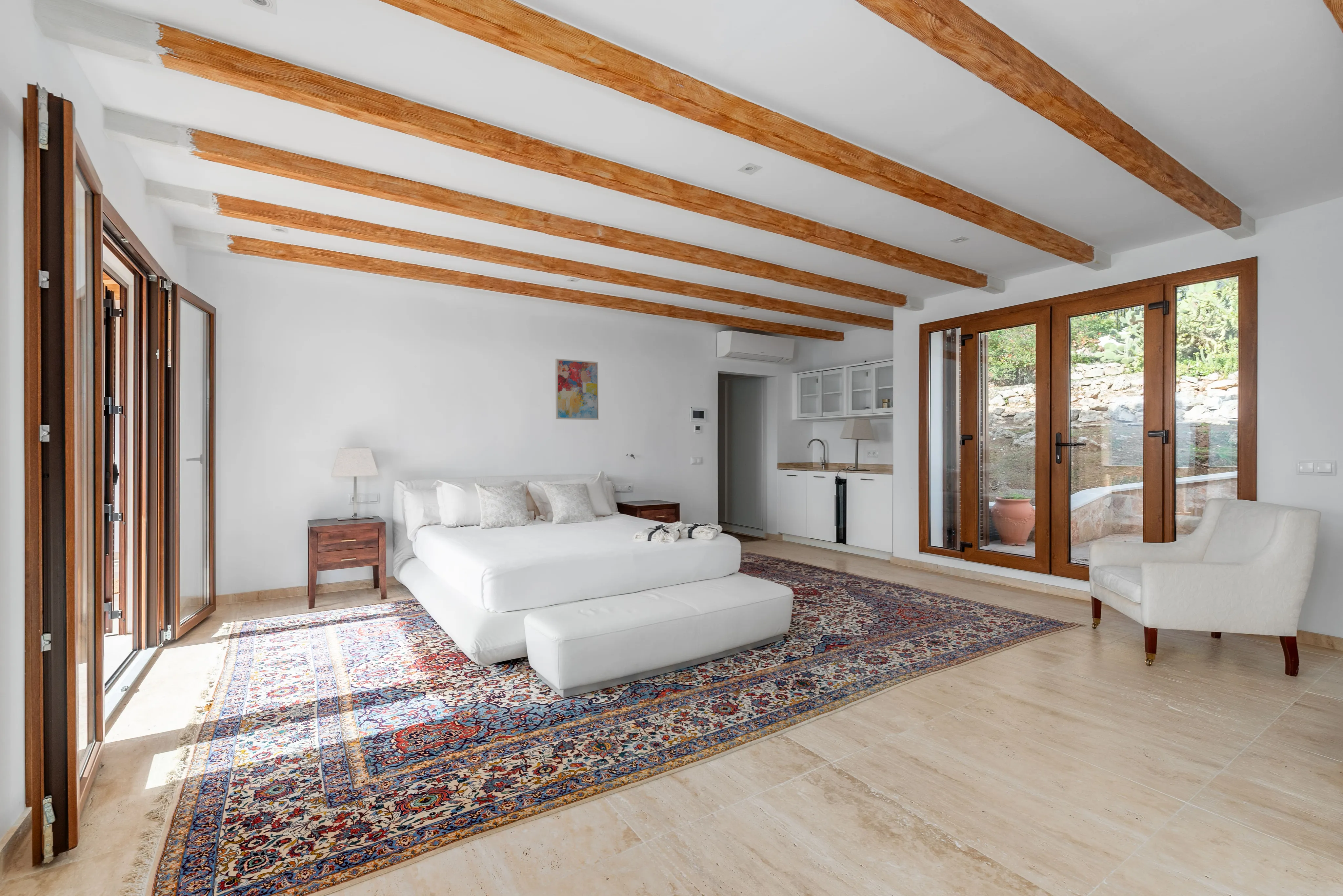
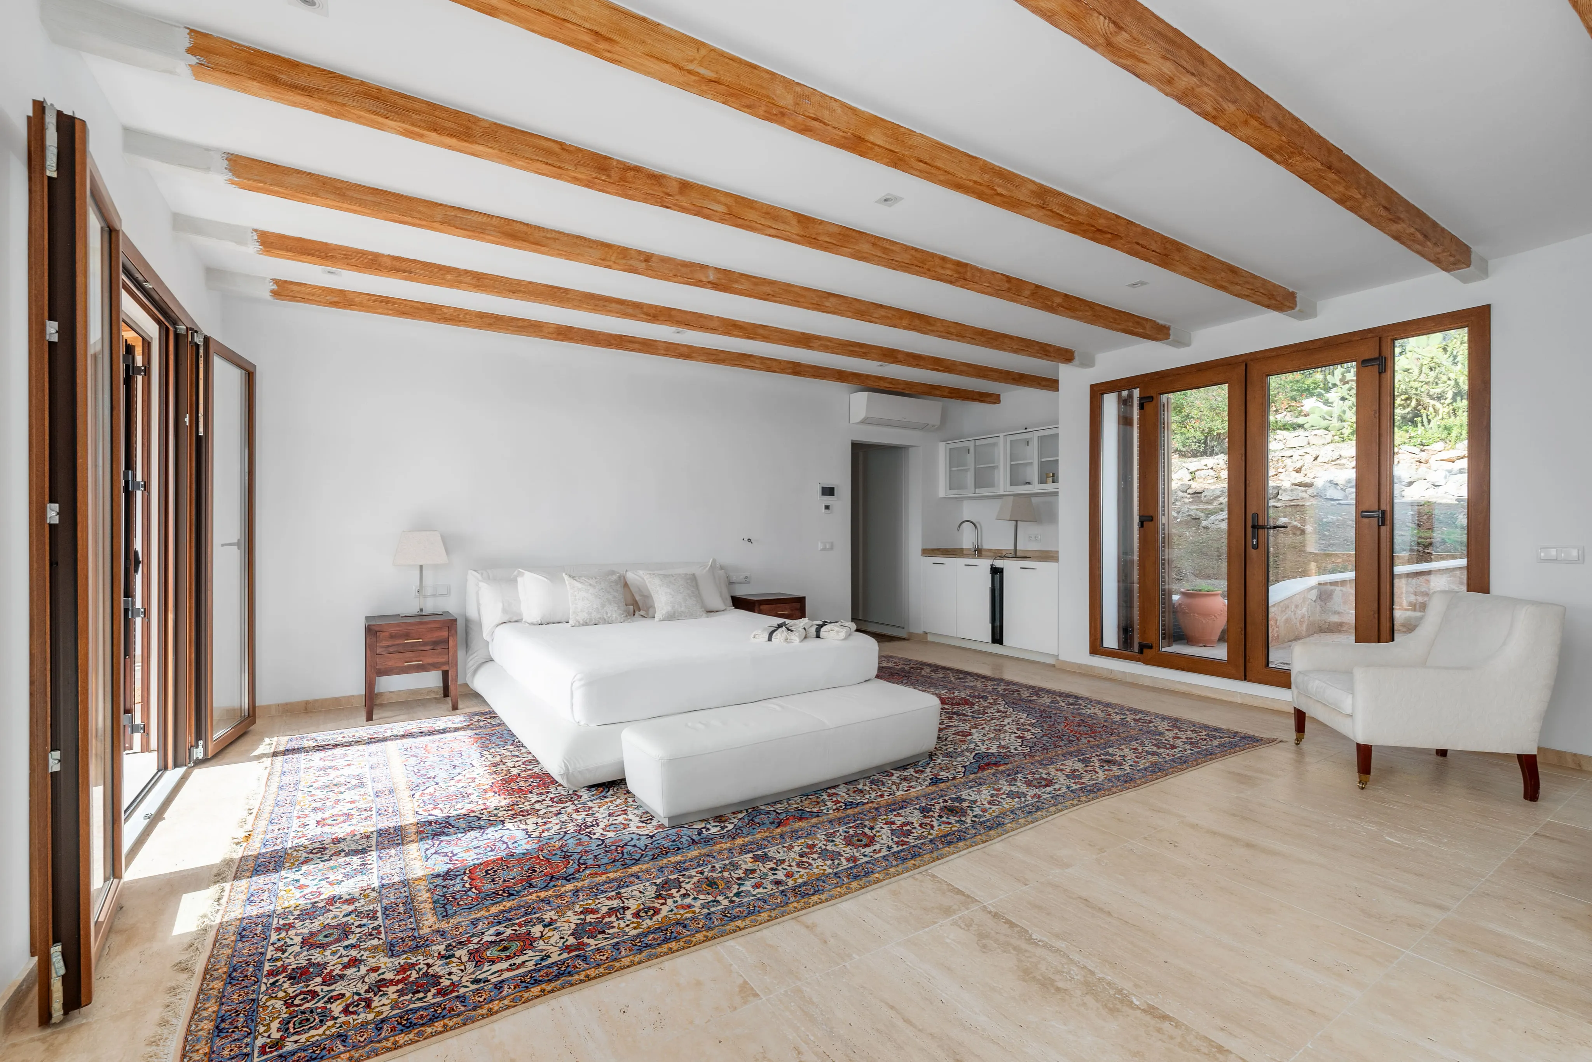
- wall art [555,358,599,420]
